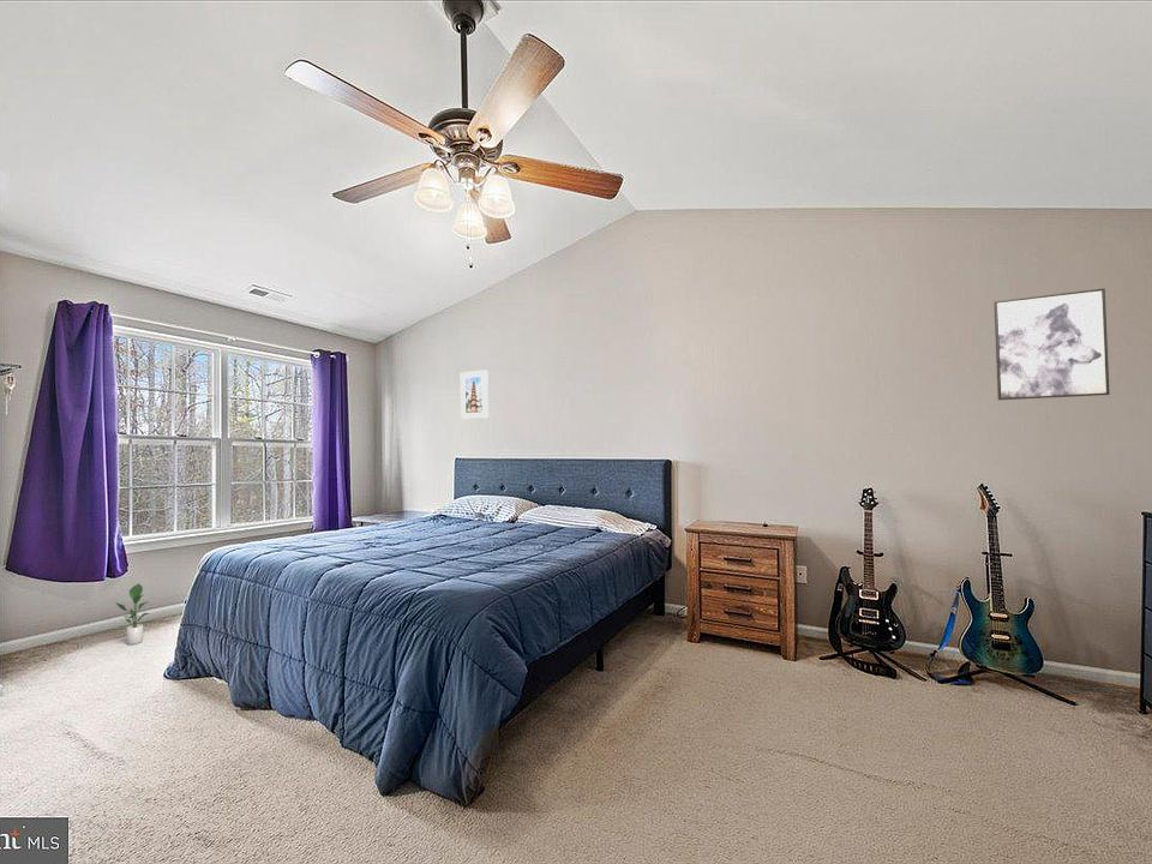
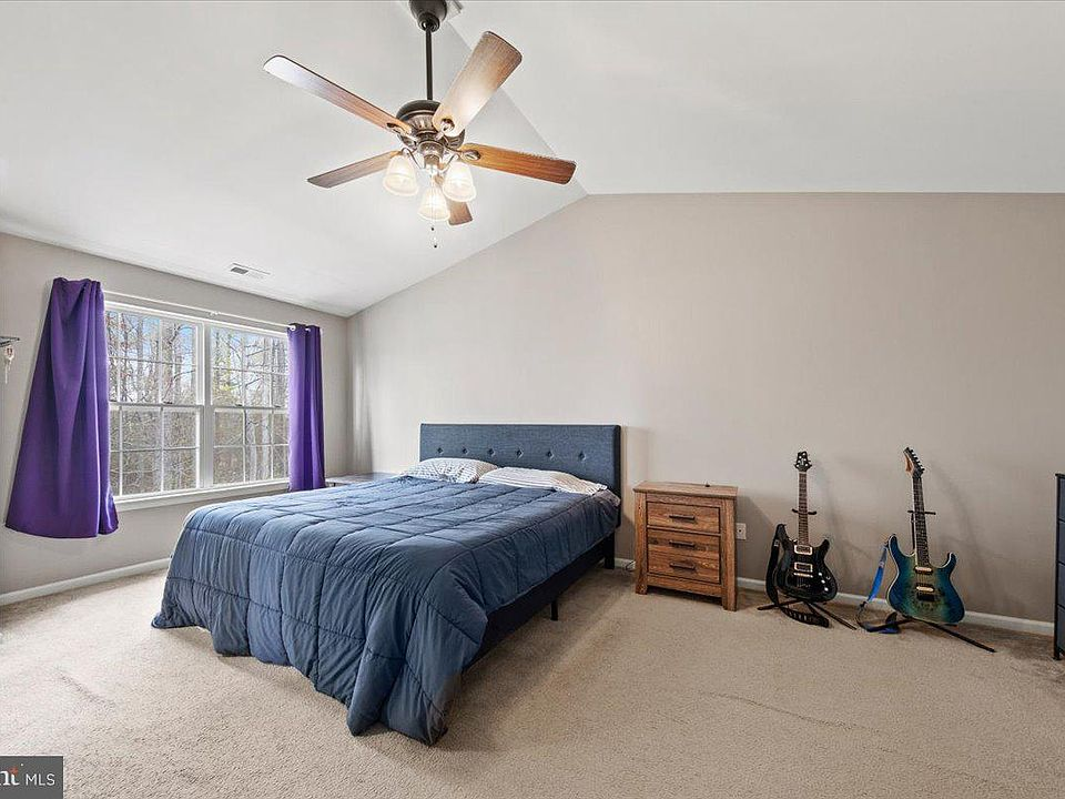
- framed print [460,368,490,421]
- potted plant [114,583,151,646]
- wall art [994,287,1111,401]
